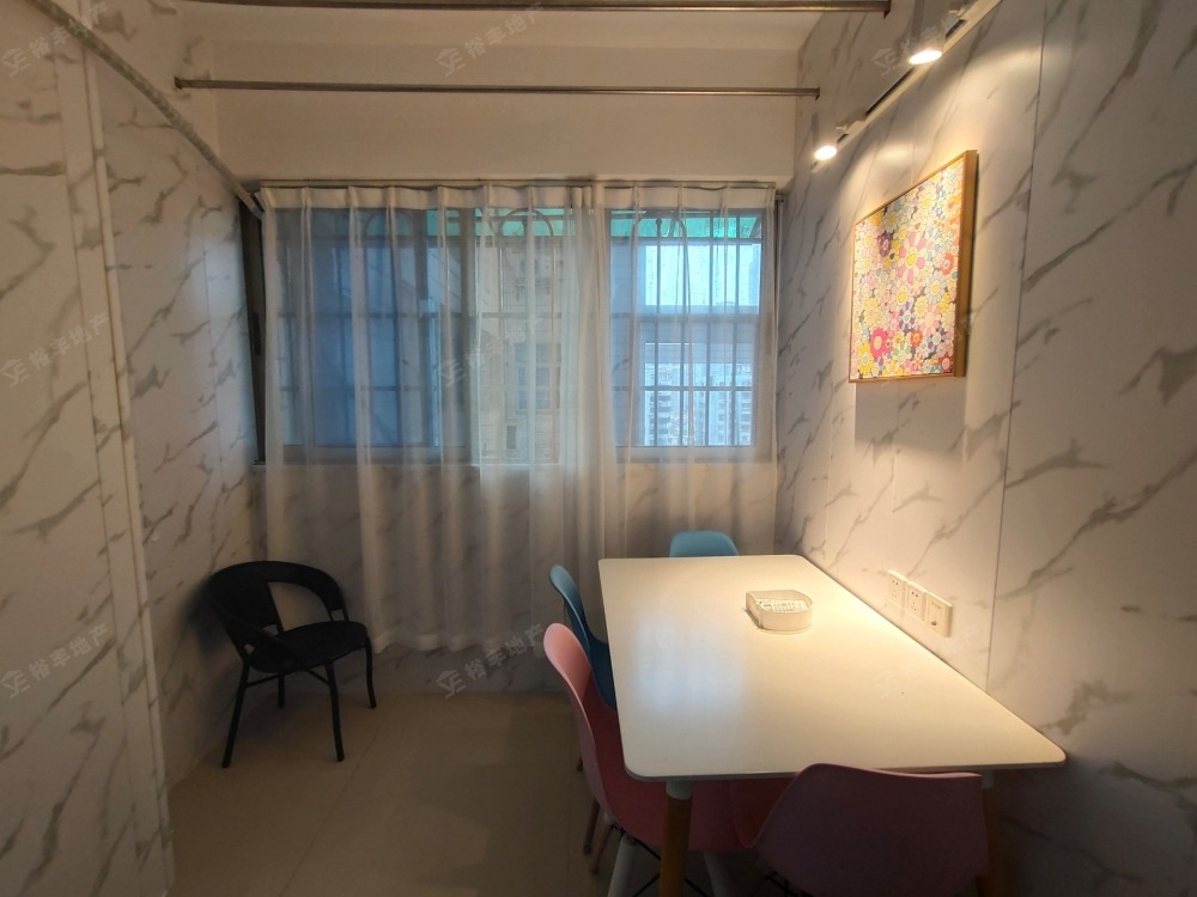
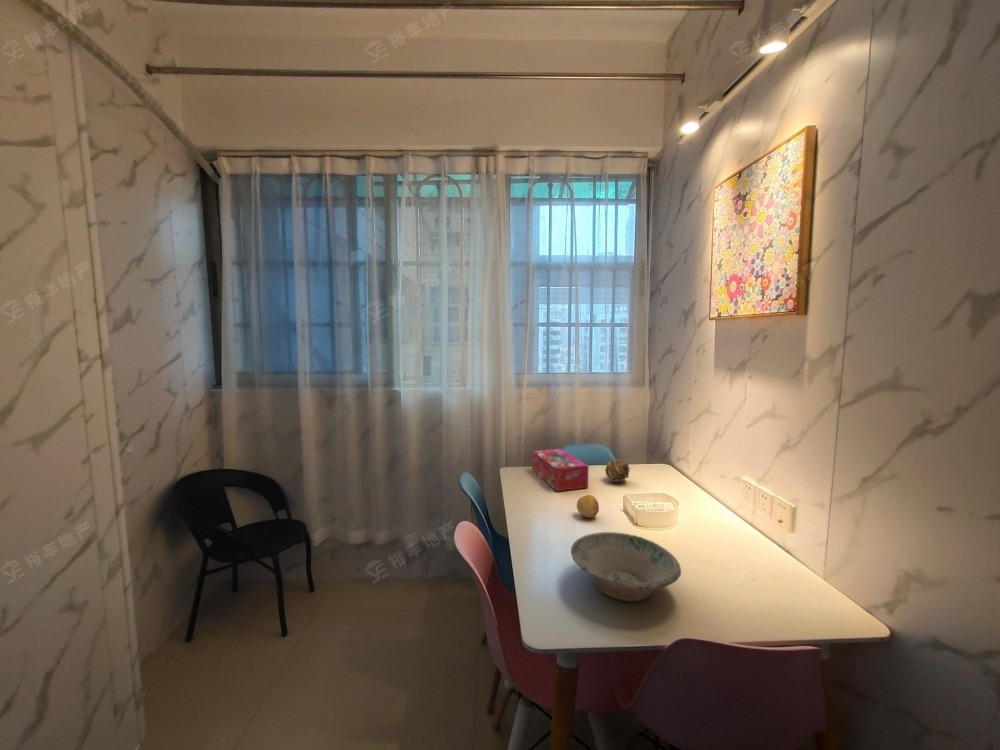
+ fruit [576,494,600,519]
+ bowl [570,531,682,602]
+ tissue box [531,448,590,492]
+ flower [604,458,631,483]
